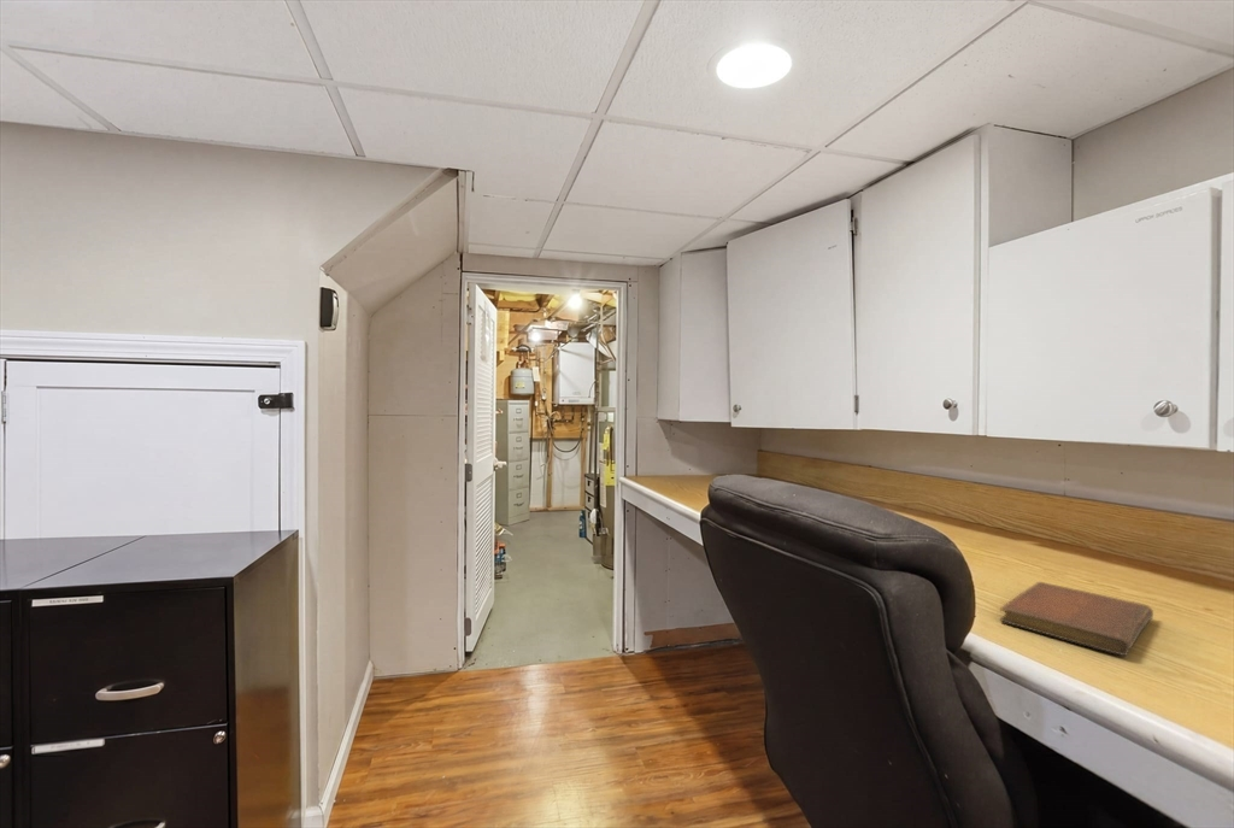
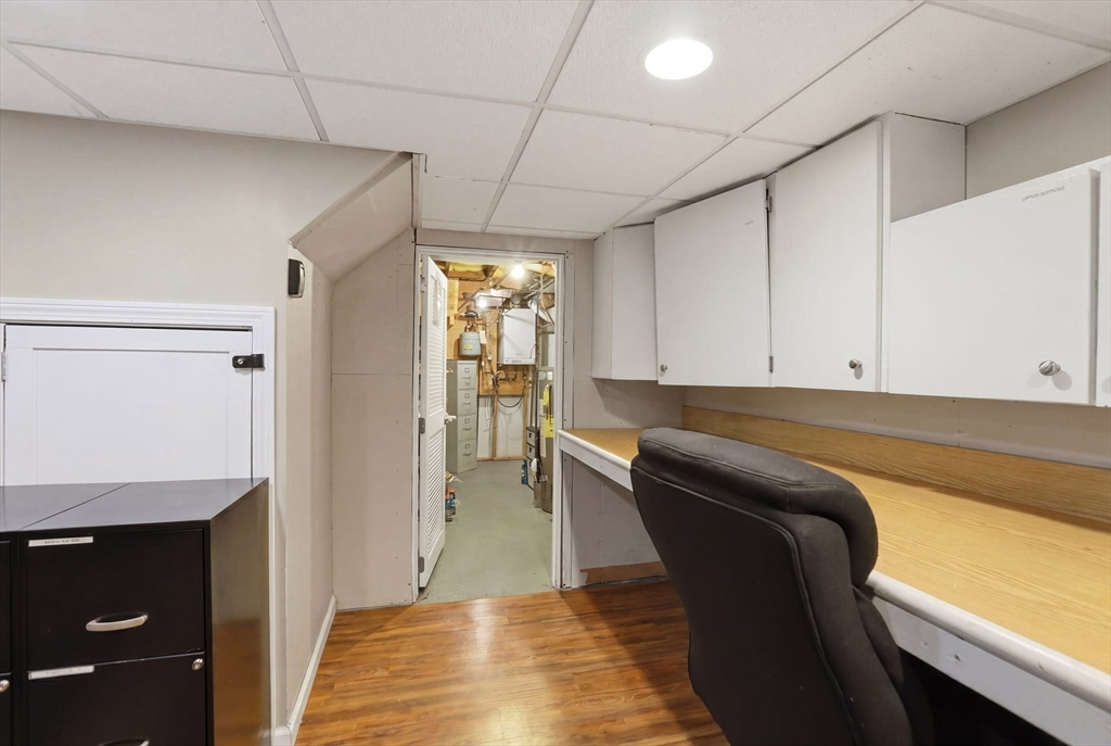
- notebook [999,581,1154,657]
